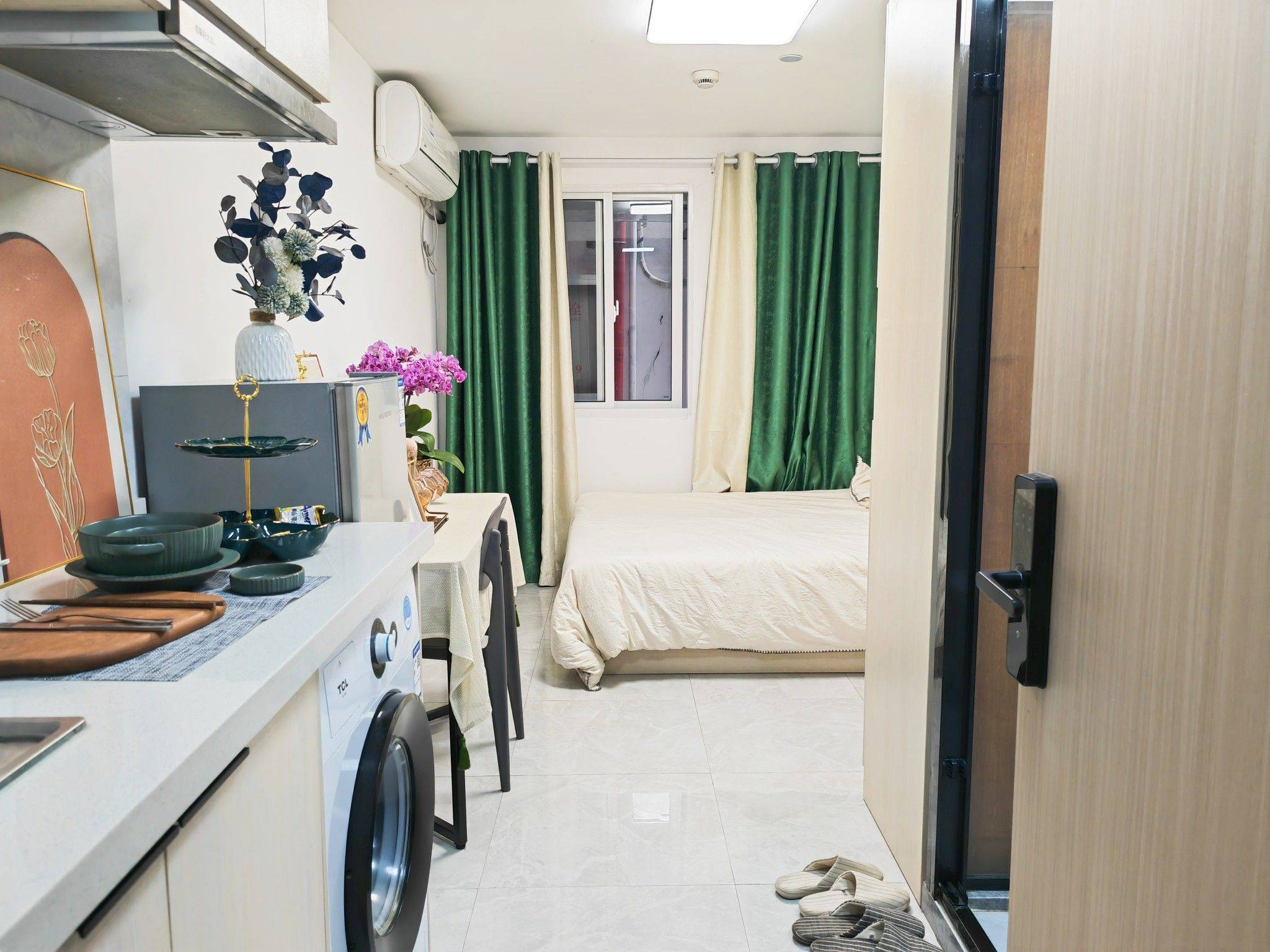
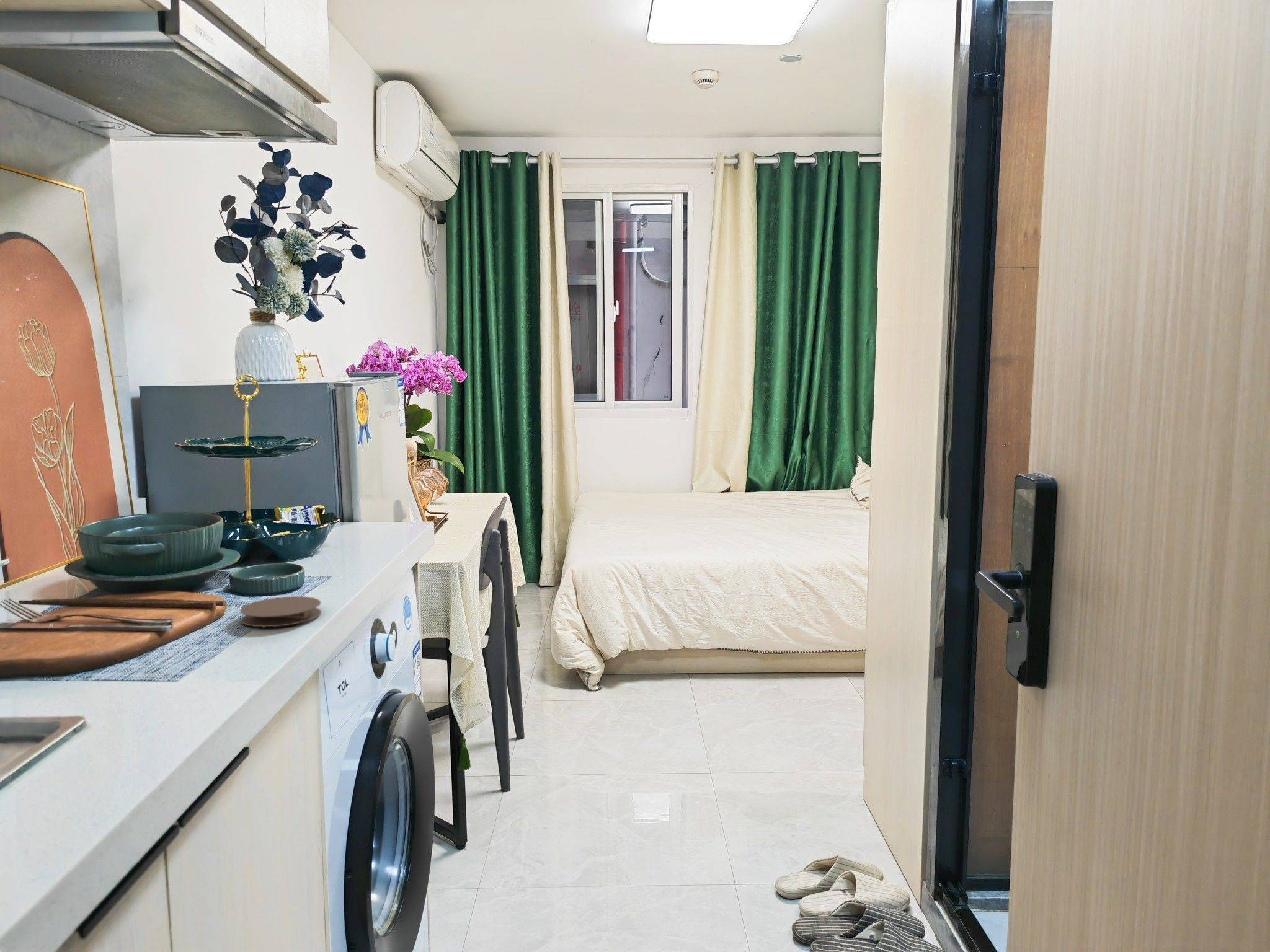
+ coaster [239,596,322,628]
